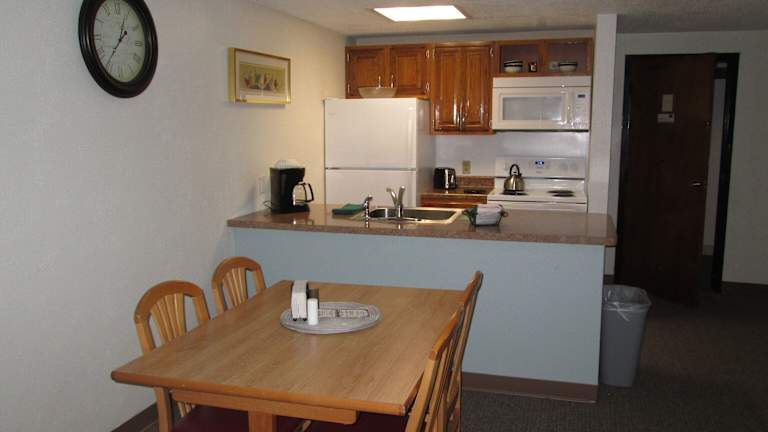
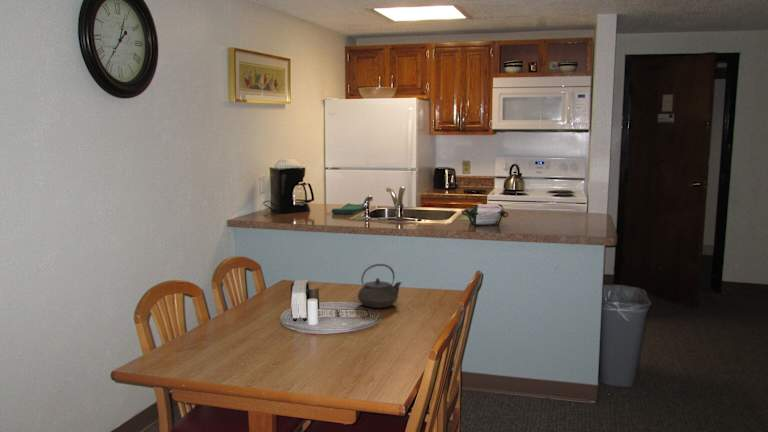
+ teapot [357,263,403,309]
